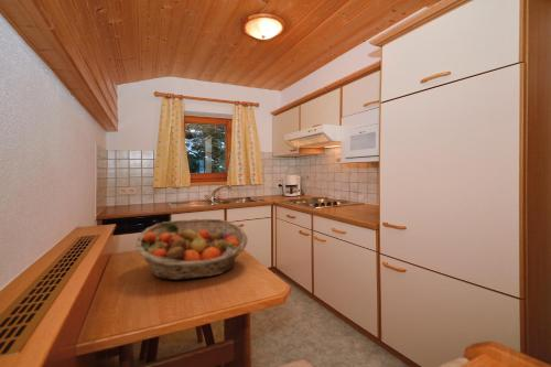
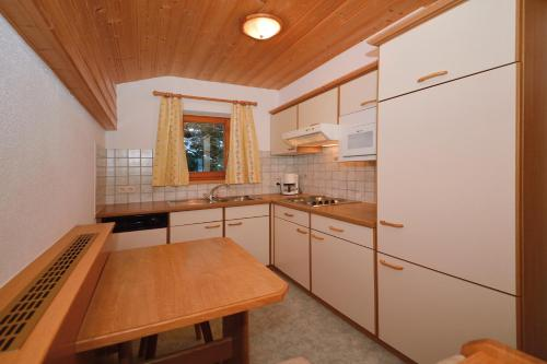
- fruit basket [134,218,249,281]
